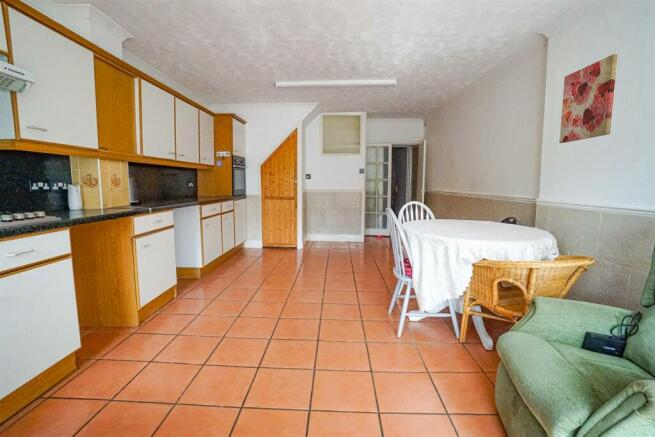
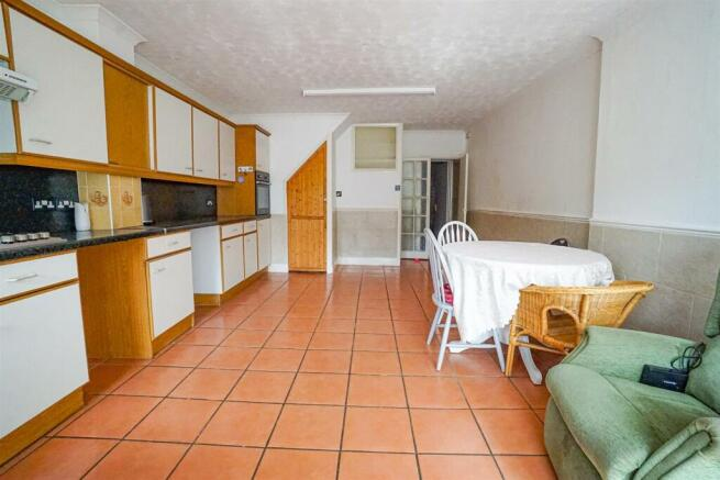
- wall art [559,53,619,144]
